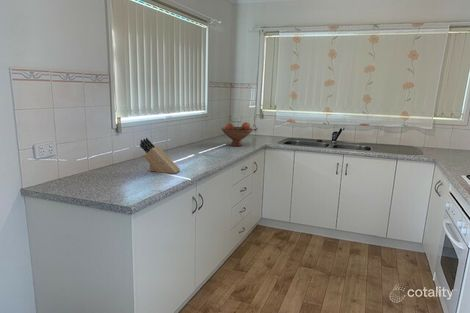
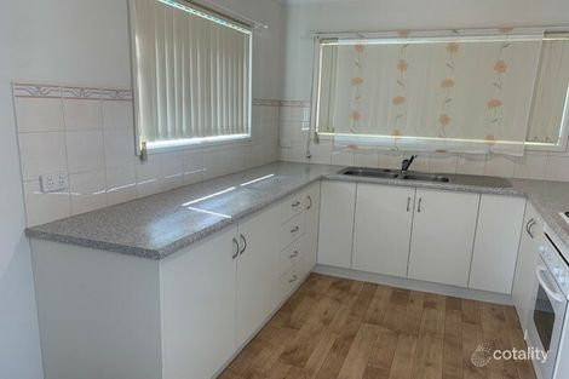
- knife block [139,137,181,175]
- fruit bowl [220,121,254,147]
